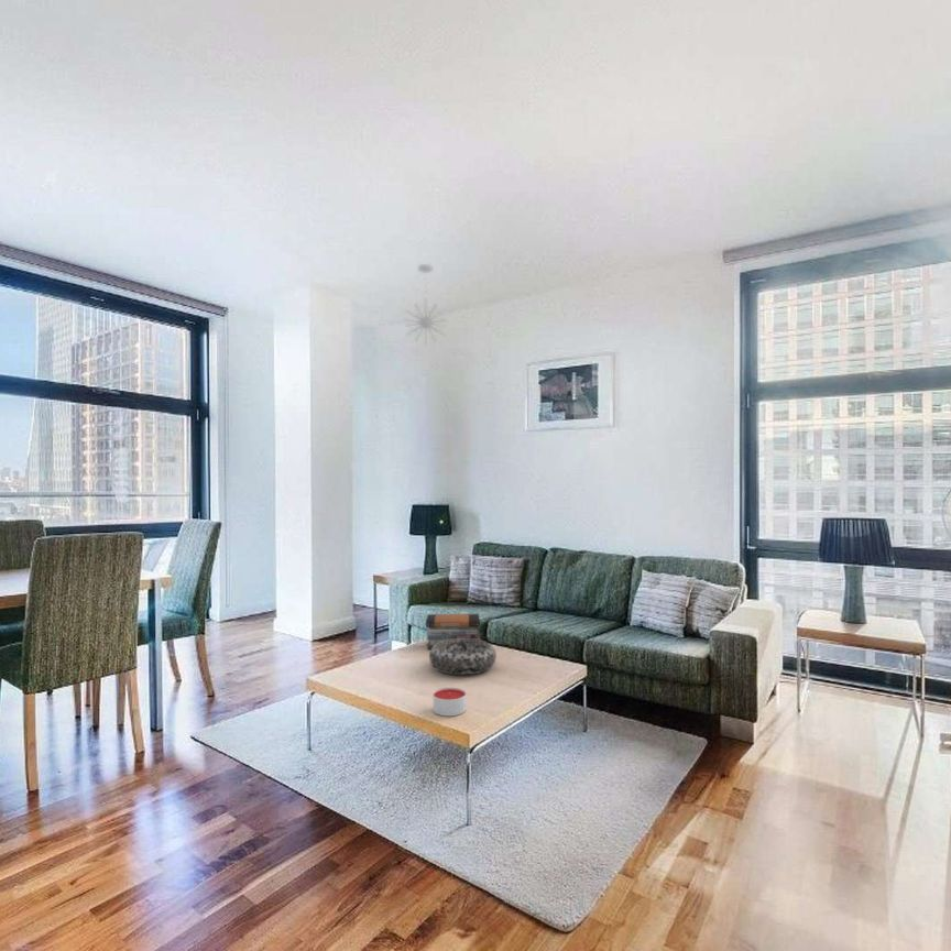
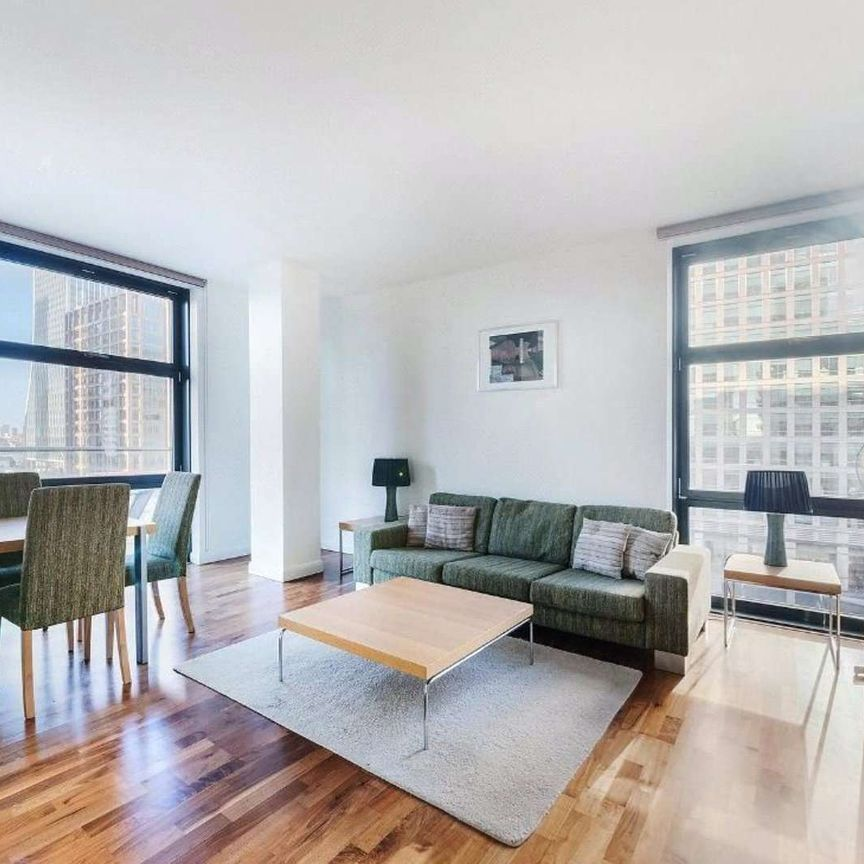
- decorative bowl [428,638,498,676]
- pendant light [404,263,448,347]
- candle [433,687,467,718]
- book stack [425,613,481,651]
